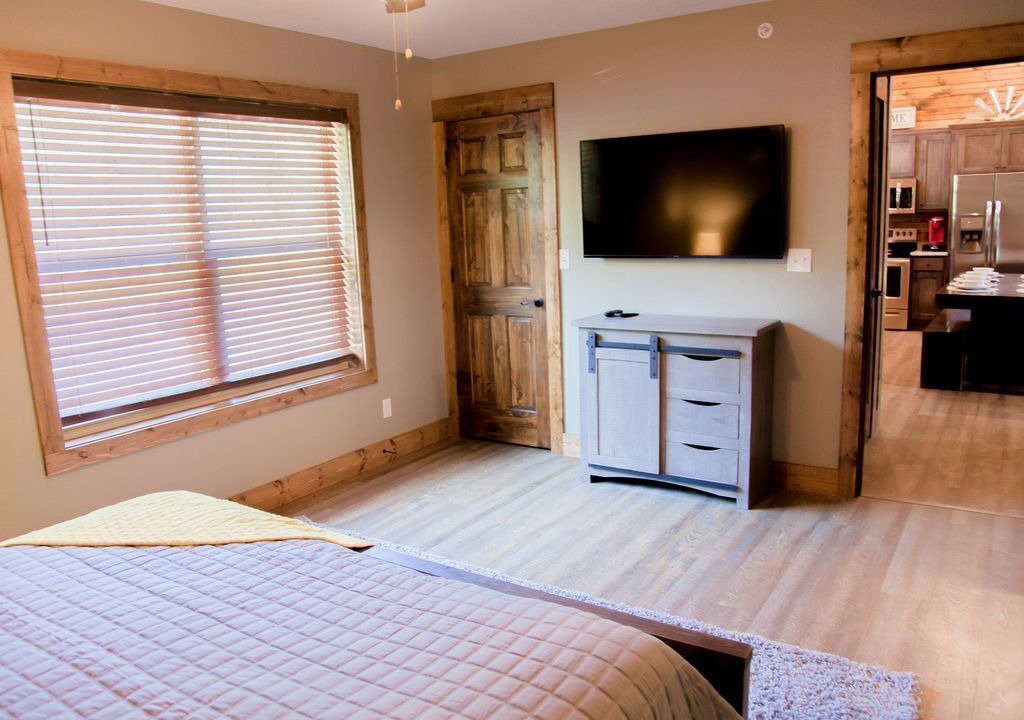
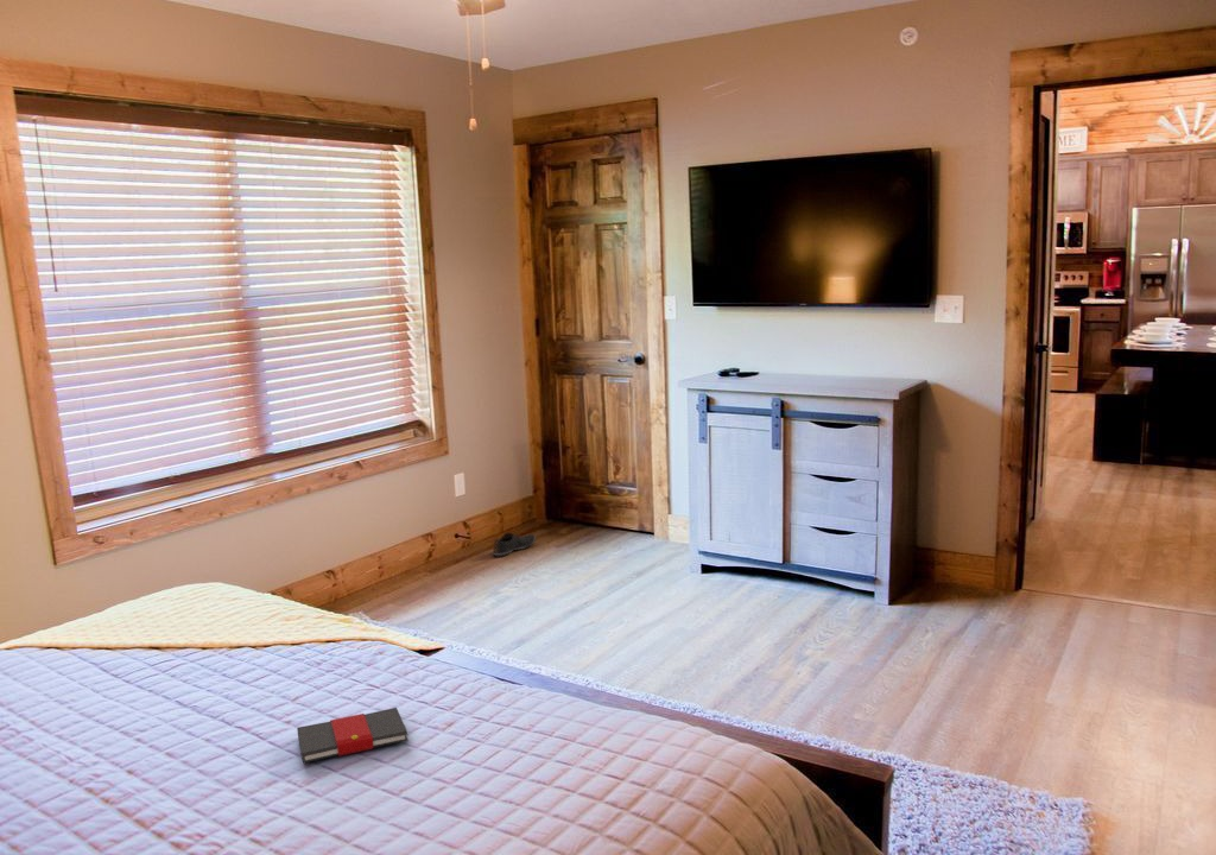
+ shoe [492,532,537,558]
+ book [296,707,408,764]
